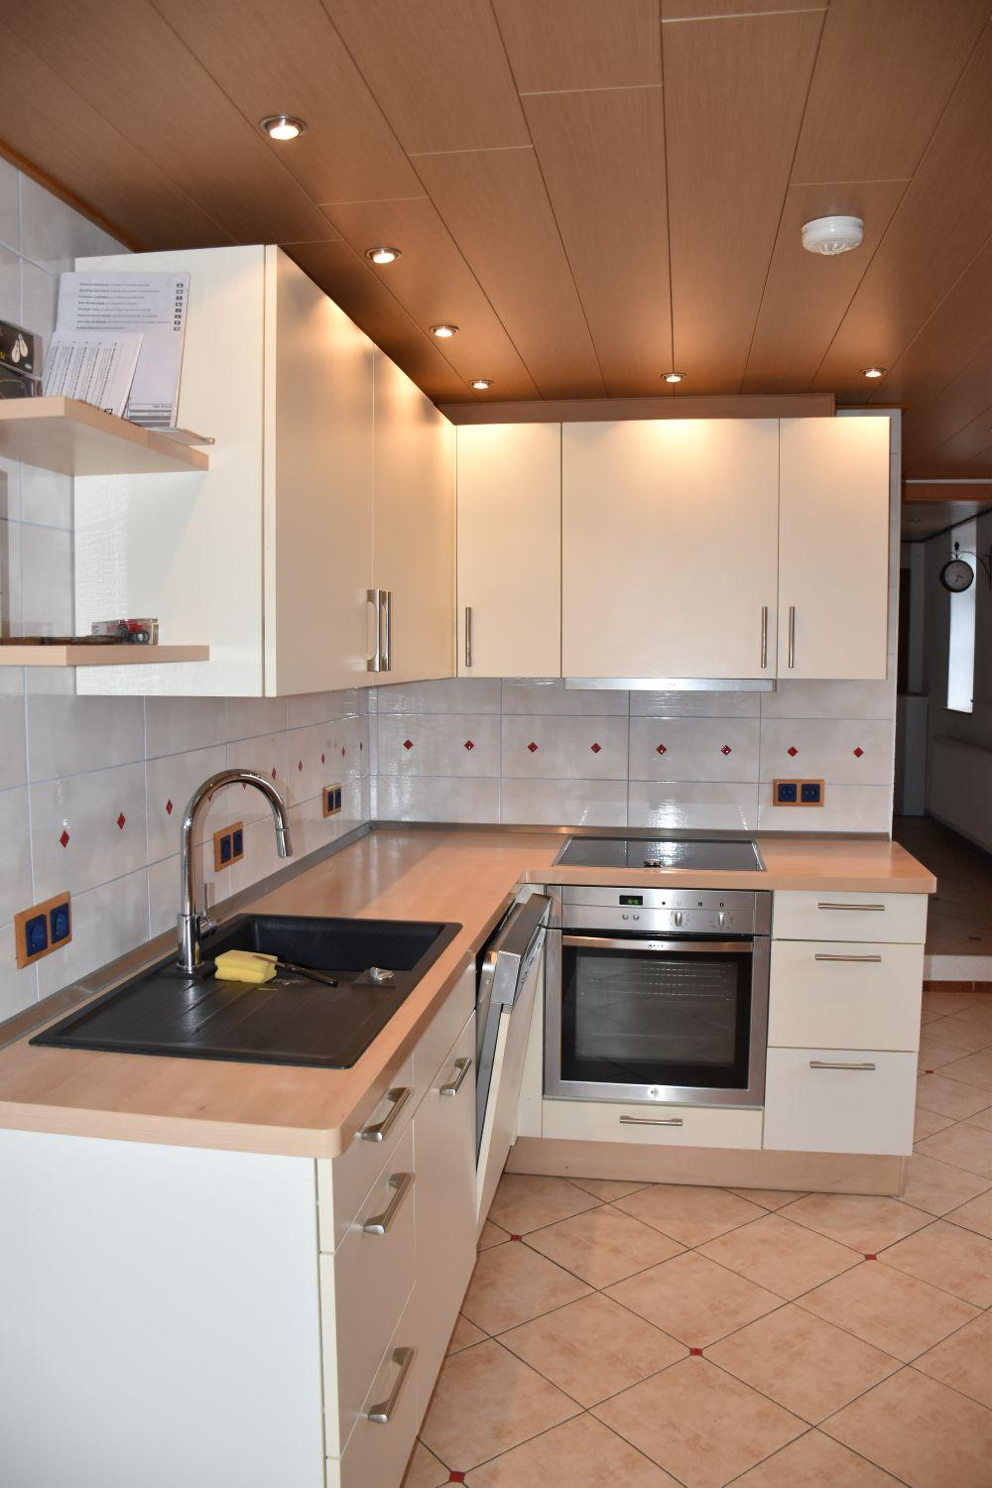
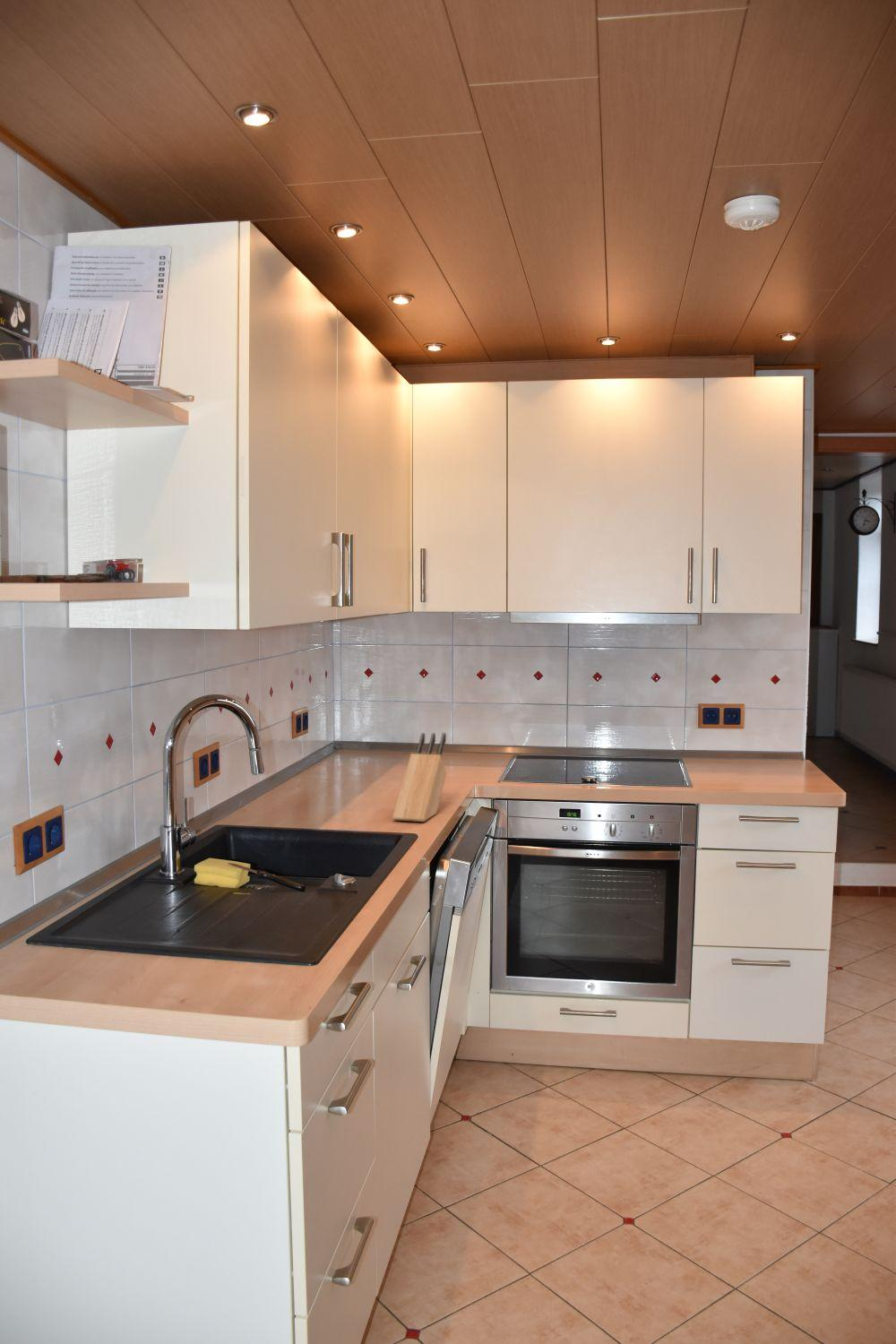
+ knife block [392,732,447,823]
